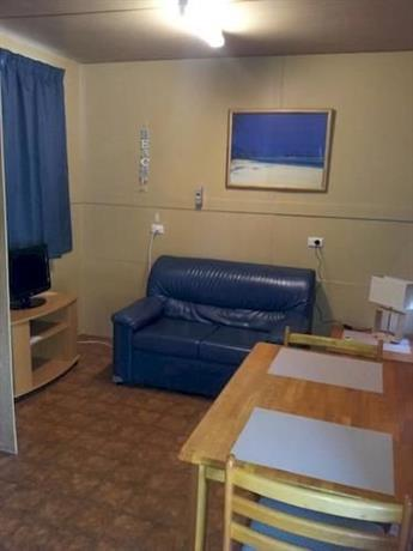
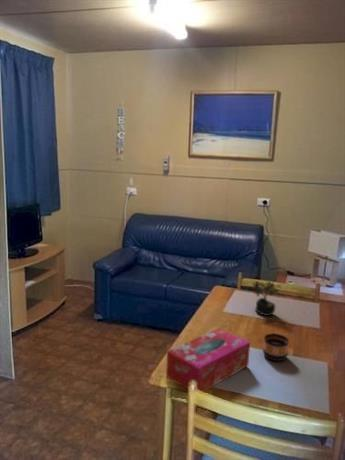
+ tissue box [165,327,251,393]
+ cup [262,332,290,362]
+ succulent plant [251,280,280,317]
